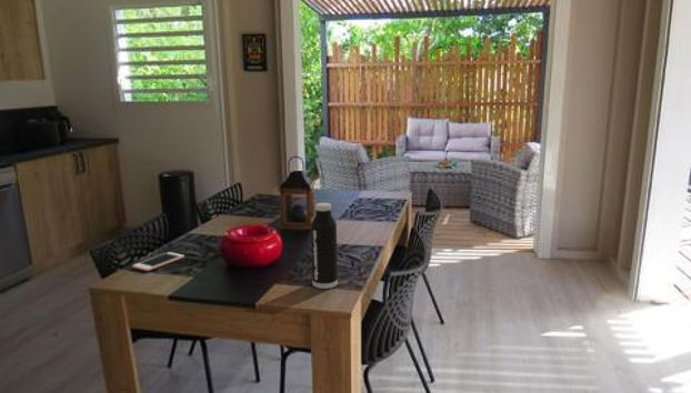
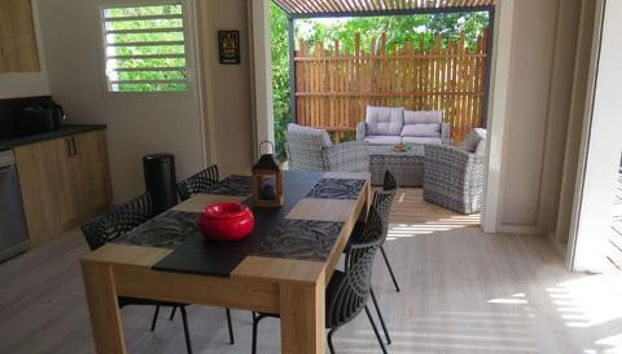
- cell phone [131,251,186,272]
- water bottle [310,202,339,290]
